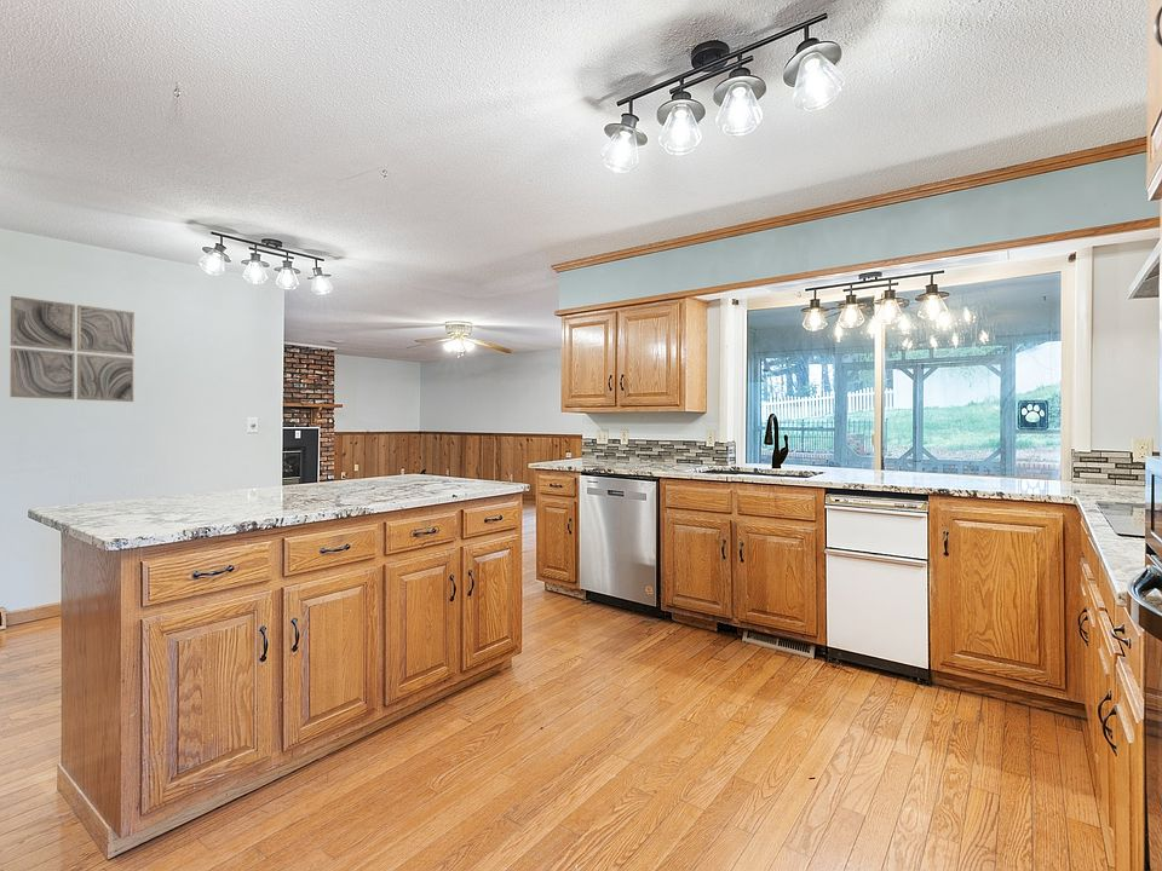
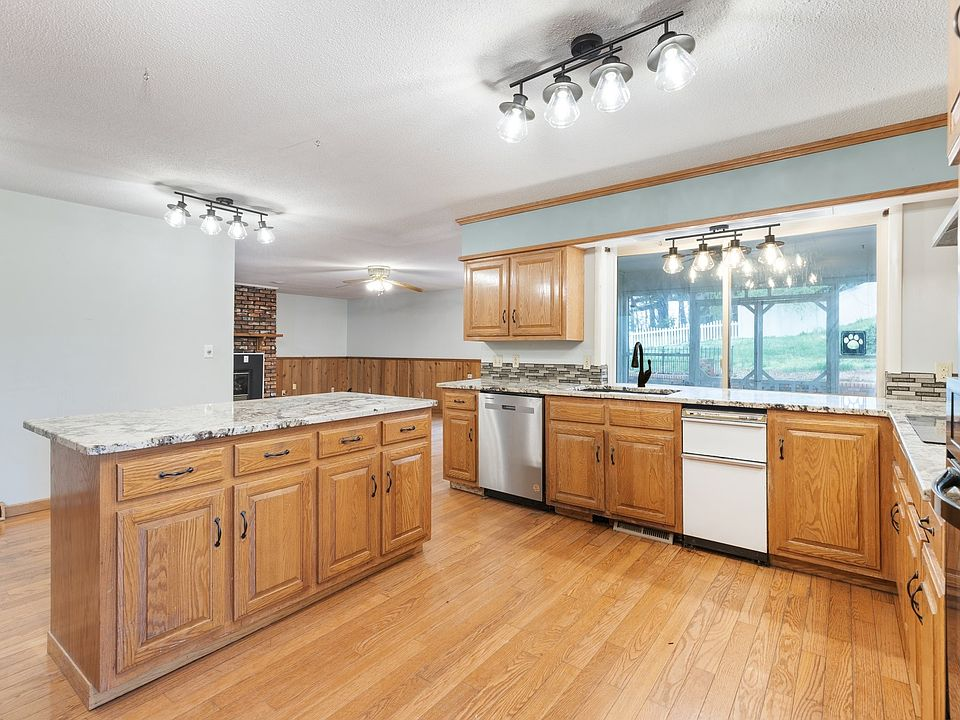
- wall art [8,295,136,403]
